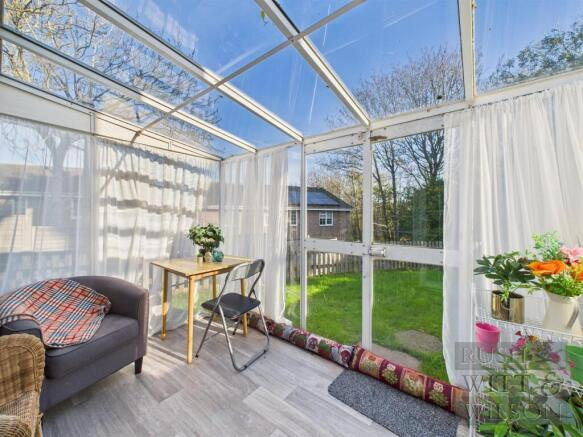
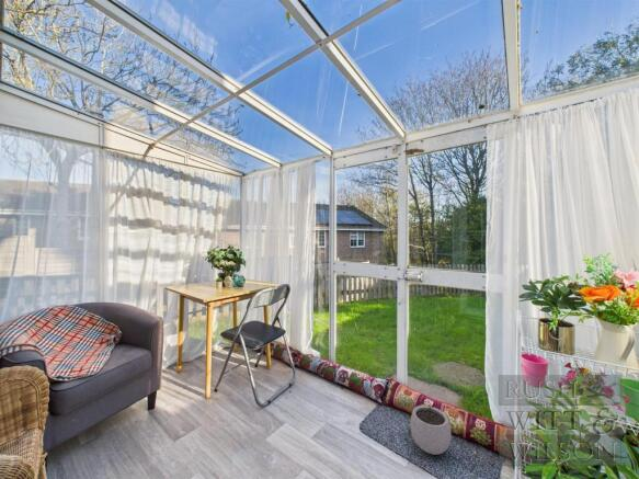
+ plant pot [409,398,453,456]
